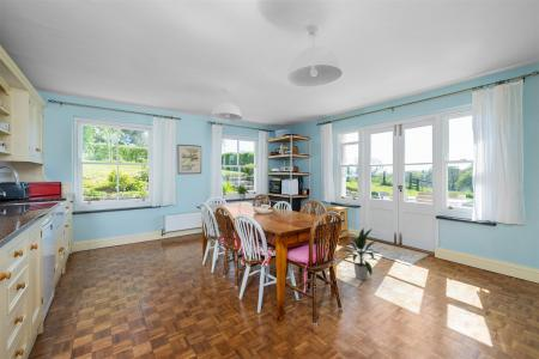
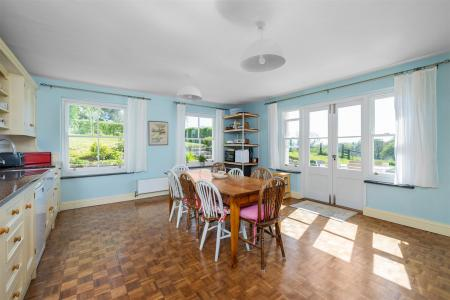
- indoor plant [338,227,380,281]
